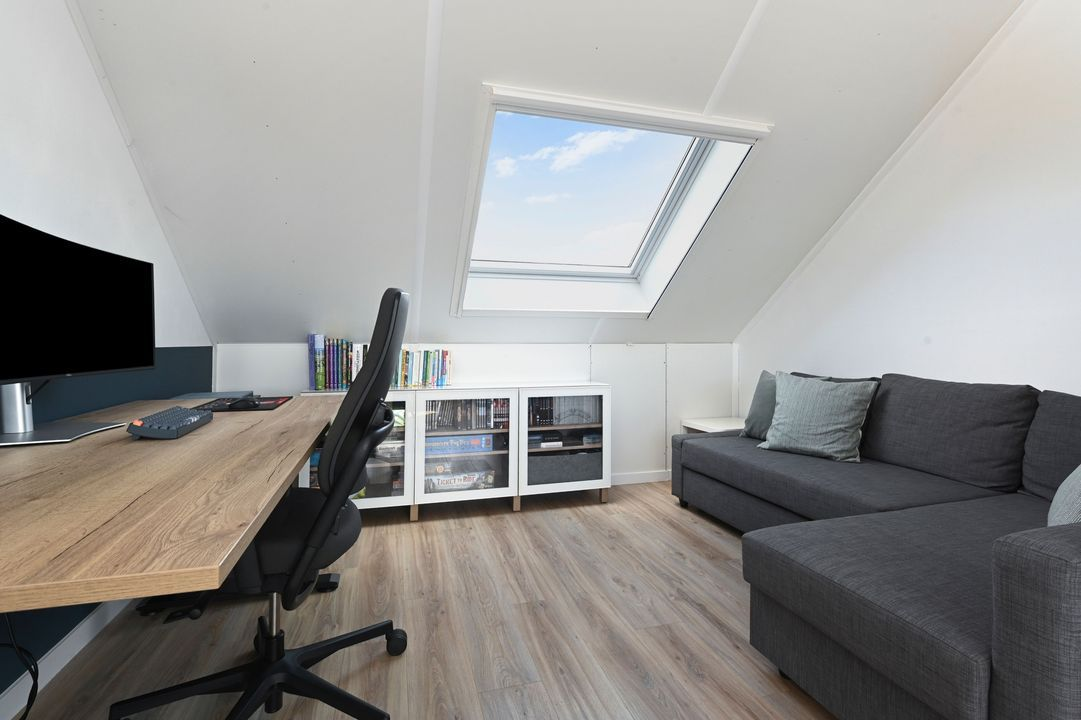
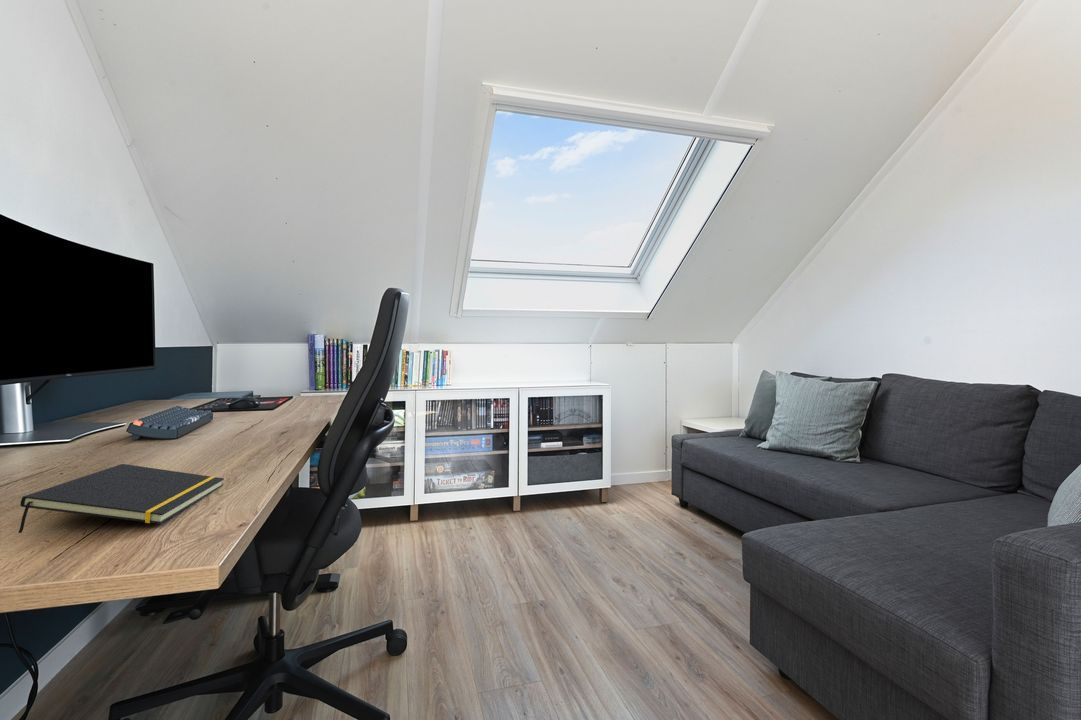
+ notepad [17,463,225,534]
